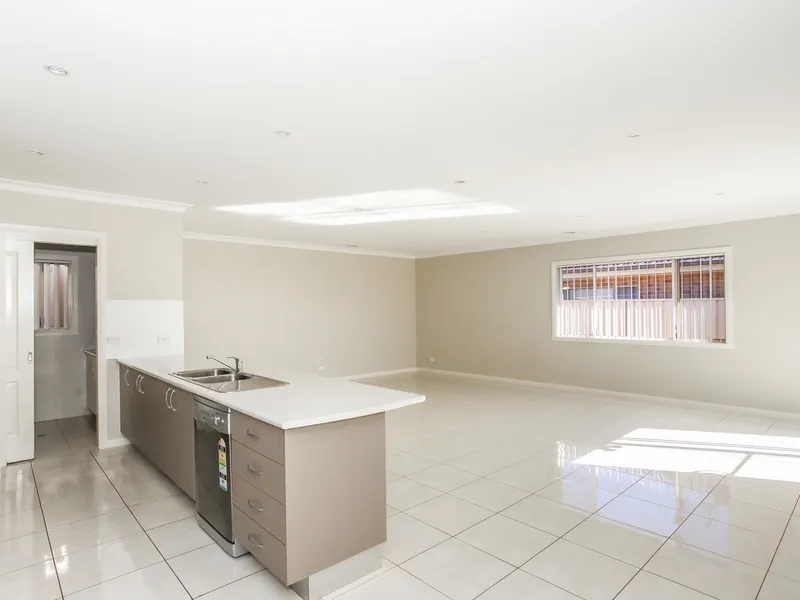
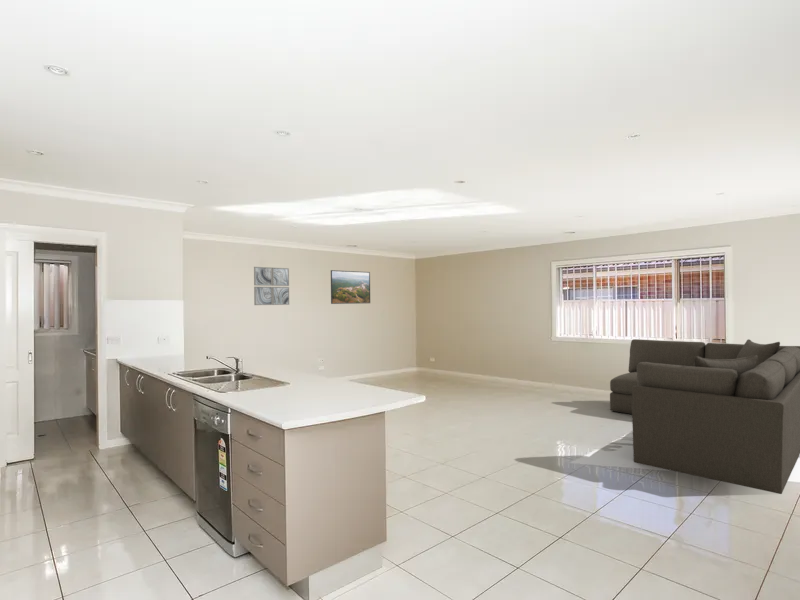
+ sofa [609,338,800,495]
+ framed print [330,269,371,305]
+ wall art [253,266,290,306]
